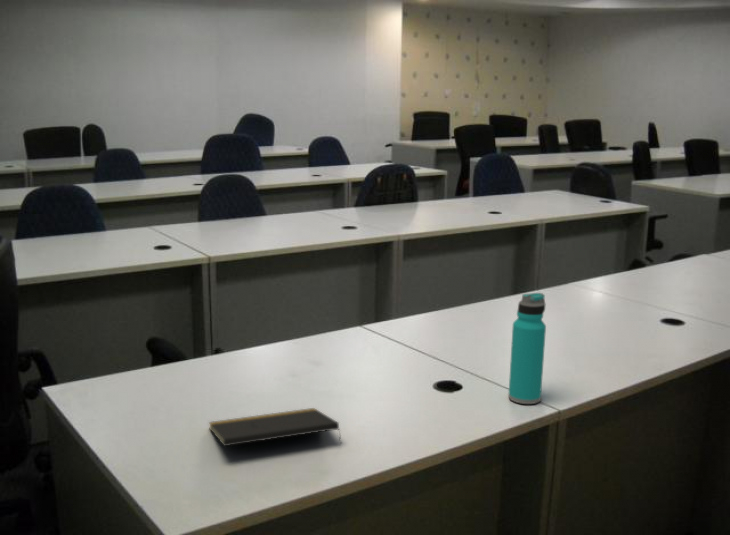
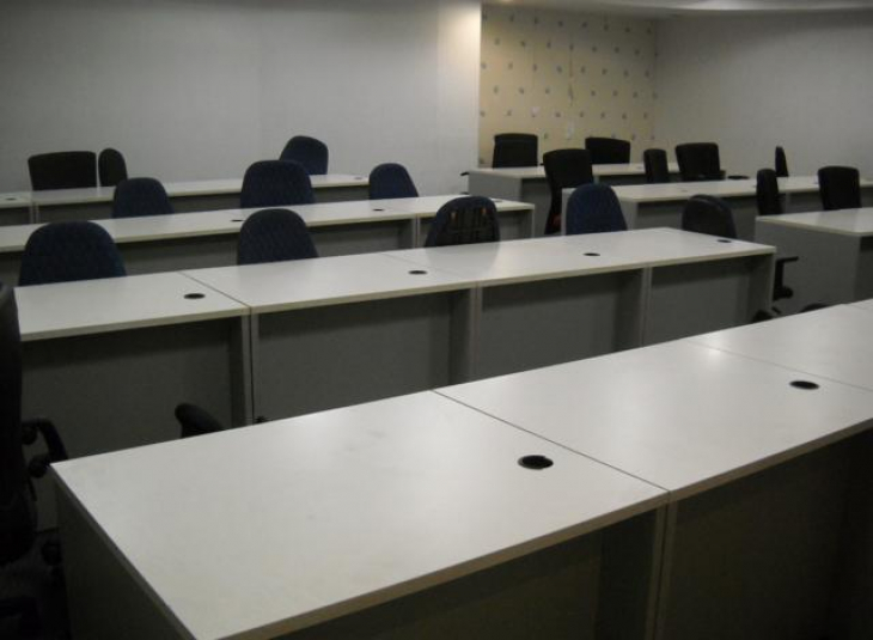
- water bottle [507,292,547,405]
- notepad [208,407,342,447]
